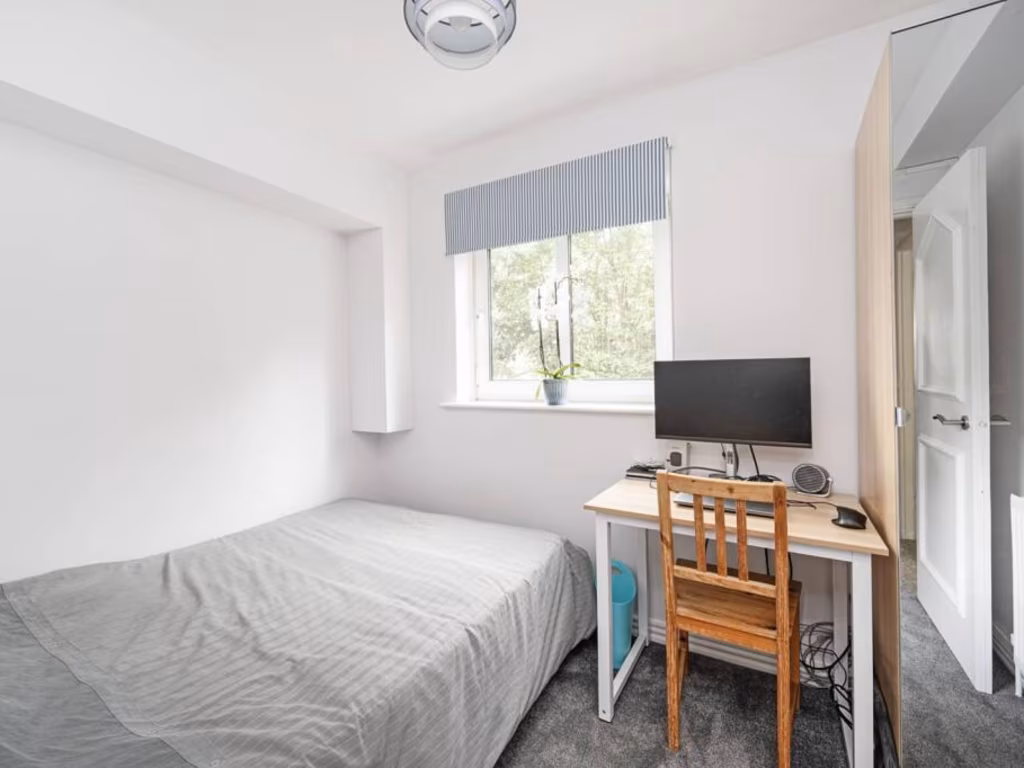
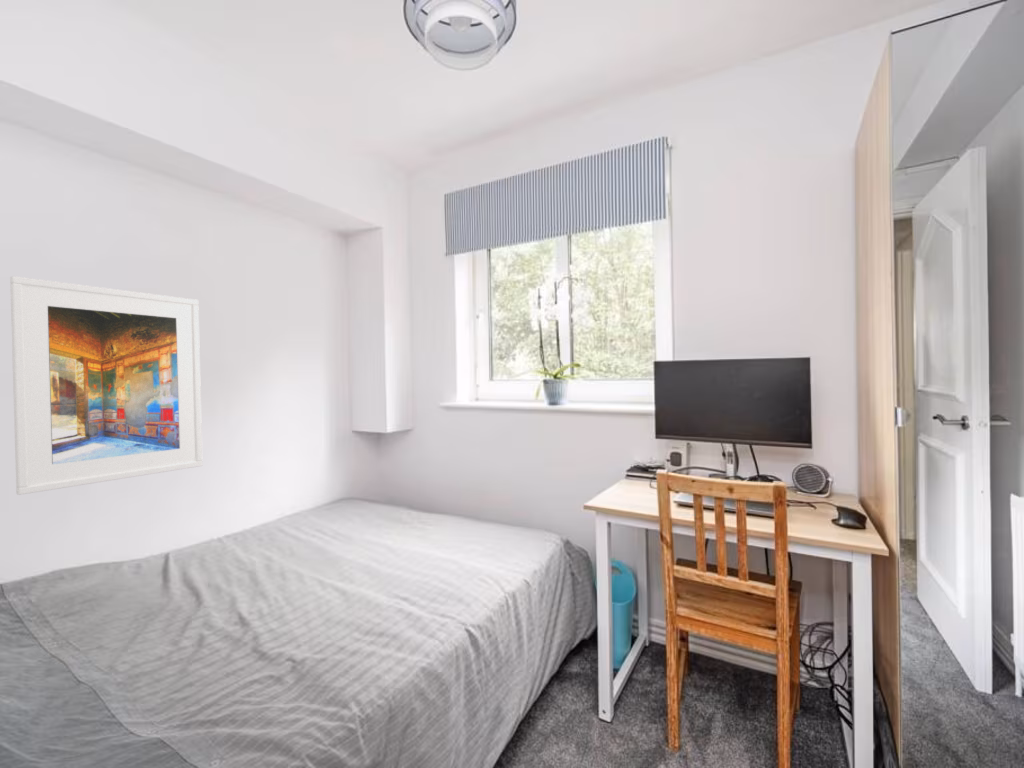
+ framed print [9,275,204,496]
